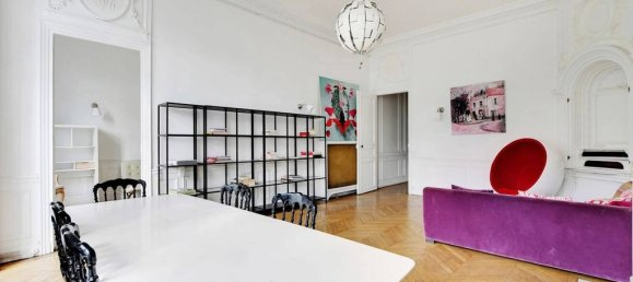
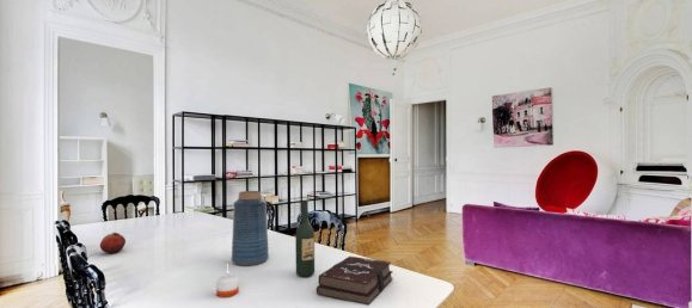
+ hardback book [316,255,394,307]
+ fruit [99,232,127,254]
+ vase [231,190,270,266]
+ wine bottle [294,199,316,278]
+ candle [215,275,240,298]
